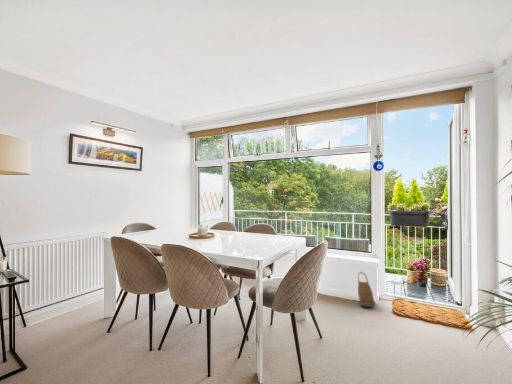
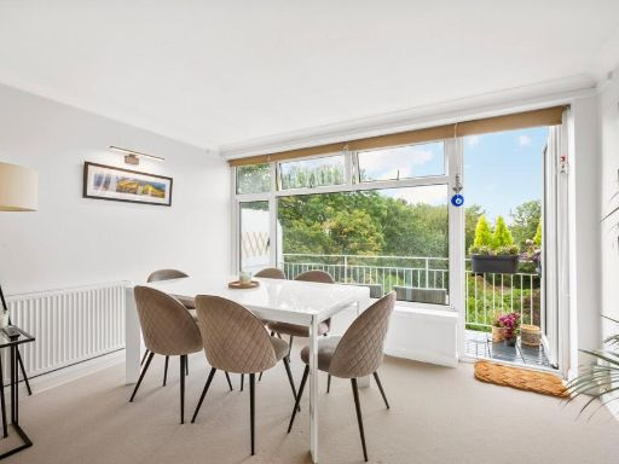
- basket [357,271,376,308]
